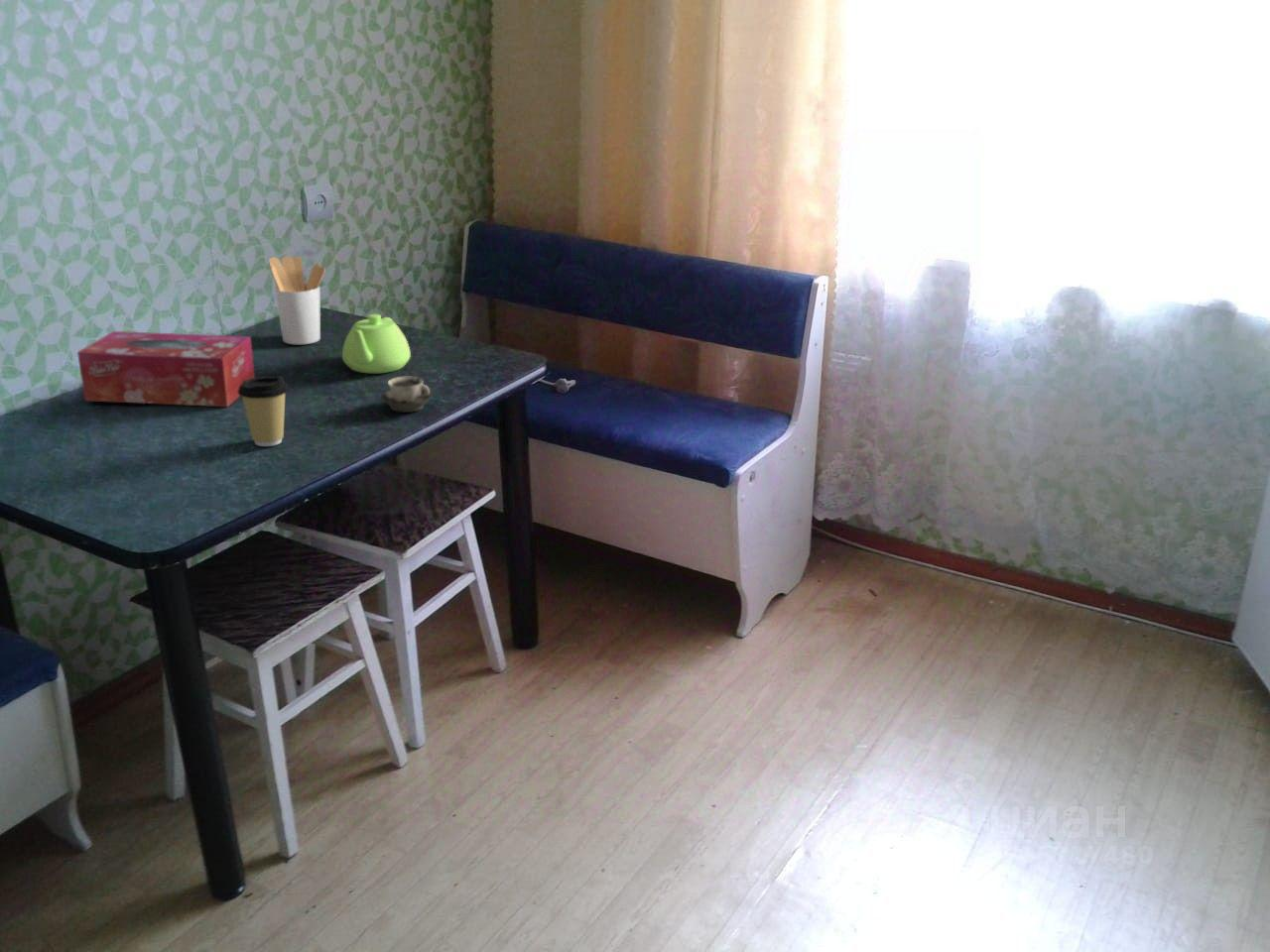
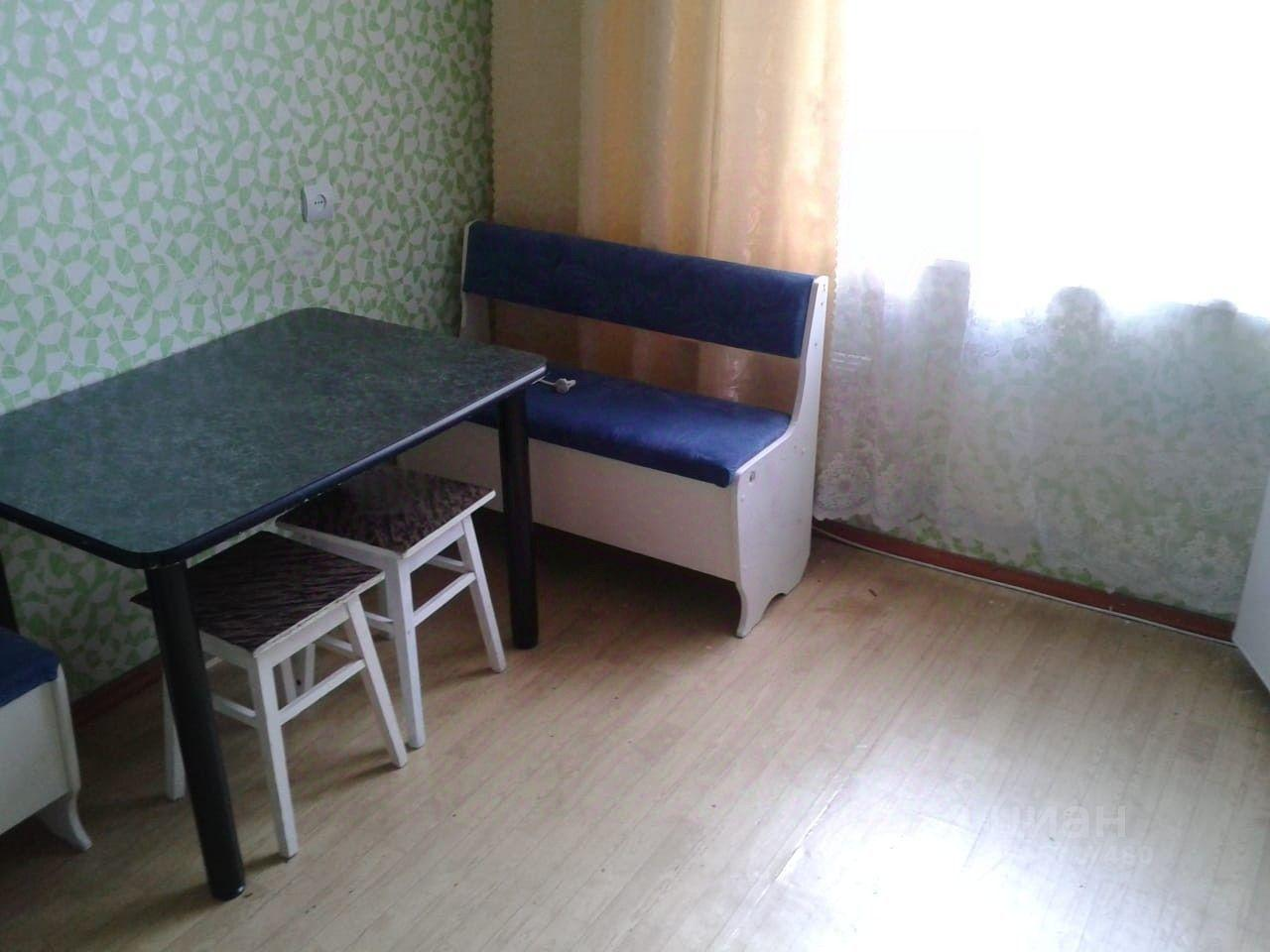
- utensil holder [268,255,326,345]
- tissue box [76,330,256,408]
- teapot [341,313,412,374]
- coffee cup [237,376,290,447]
- cup [380,376,434,414]
